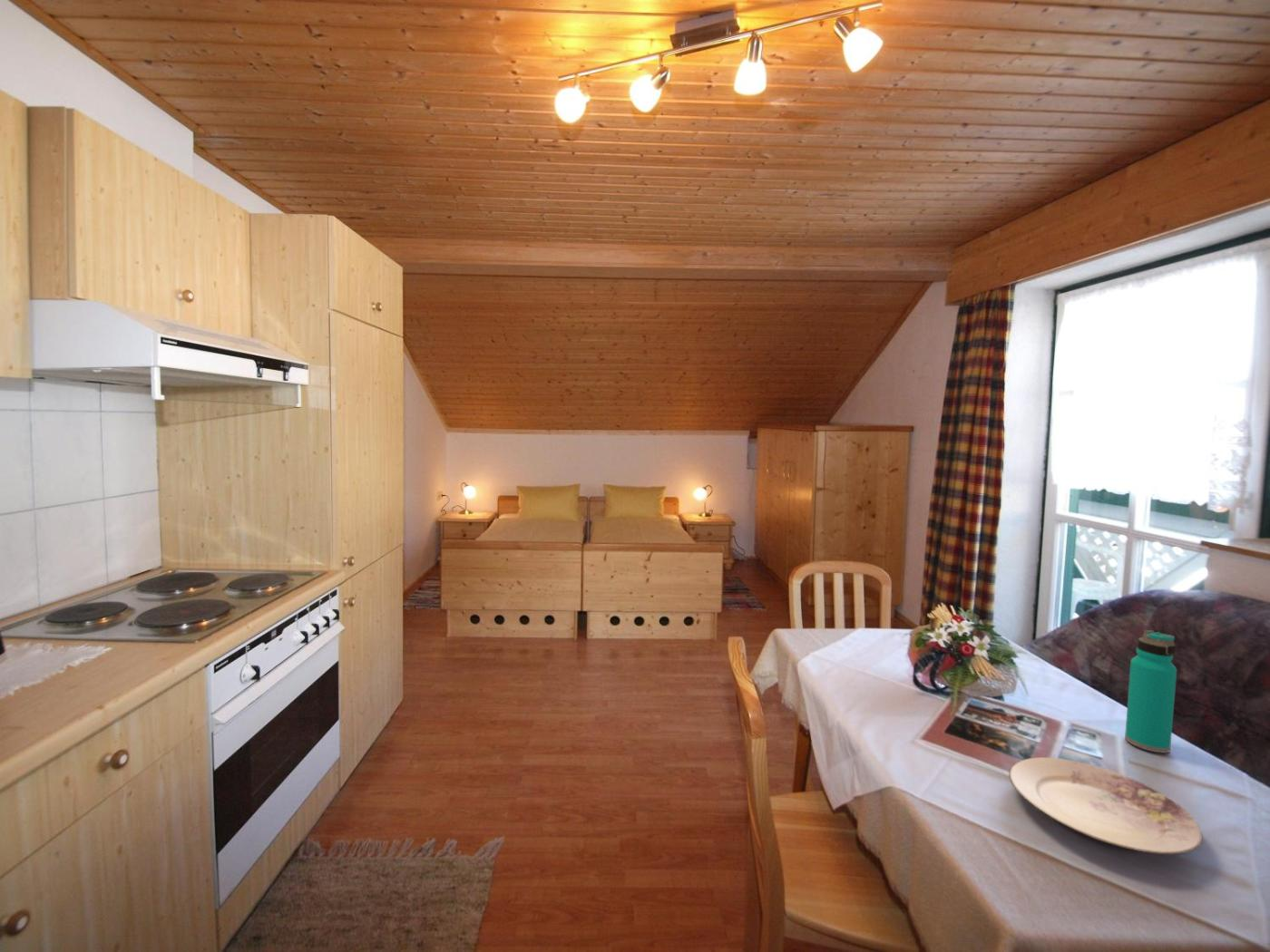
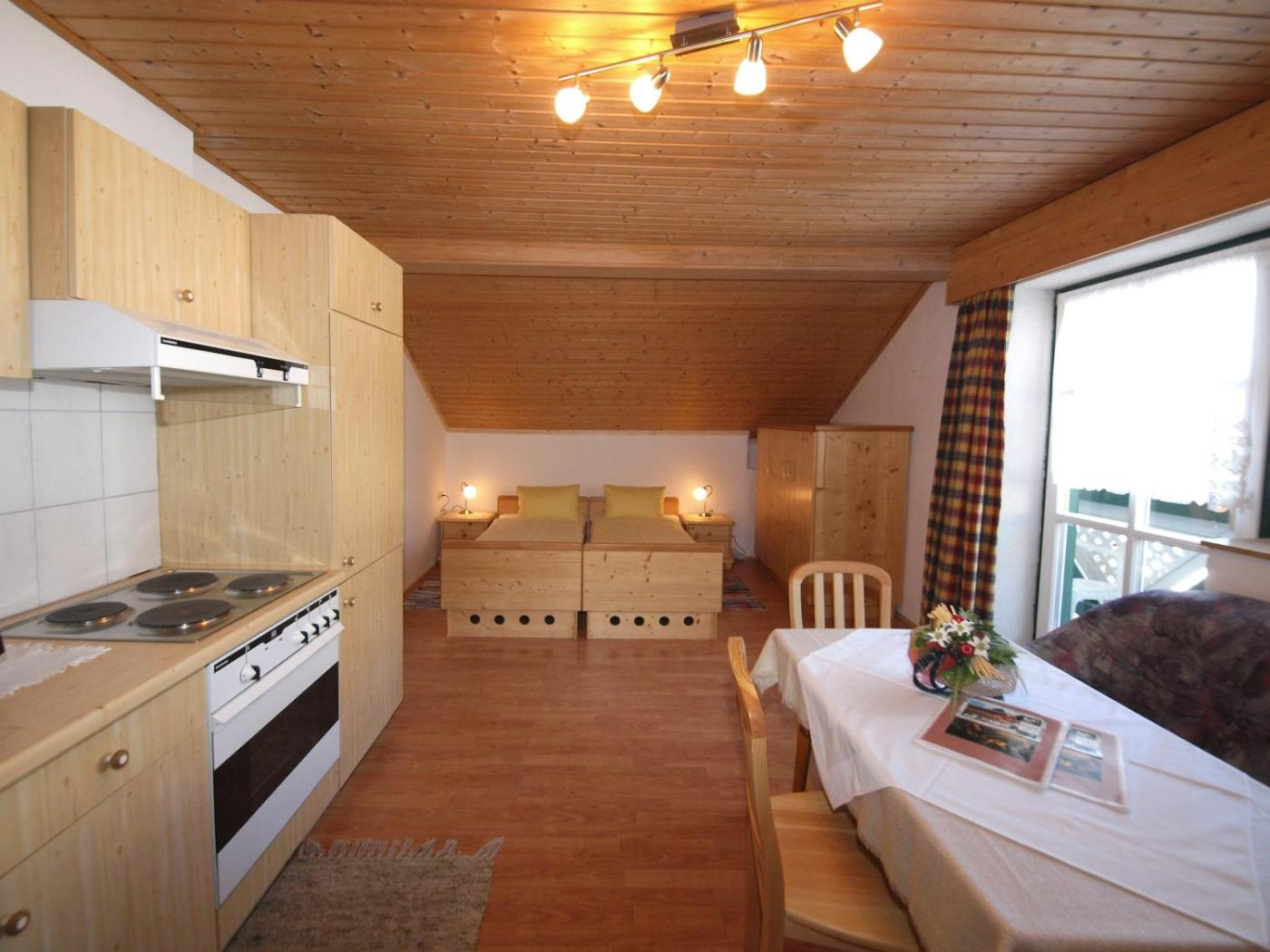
- plate [1008,756,1204,855]
- water bottle [1124,629,1177,753]
